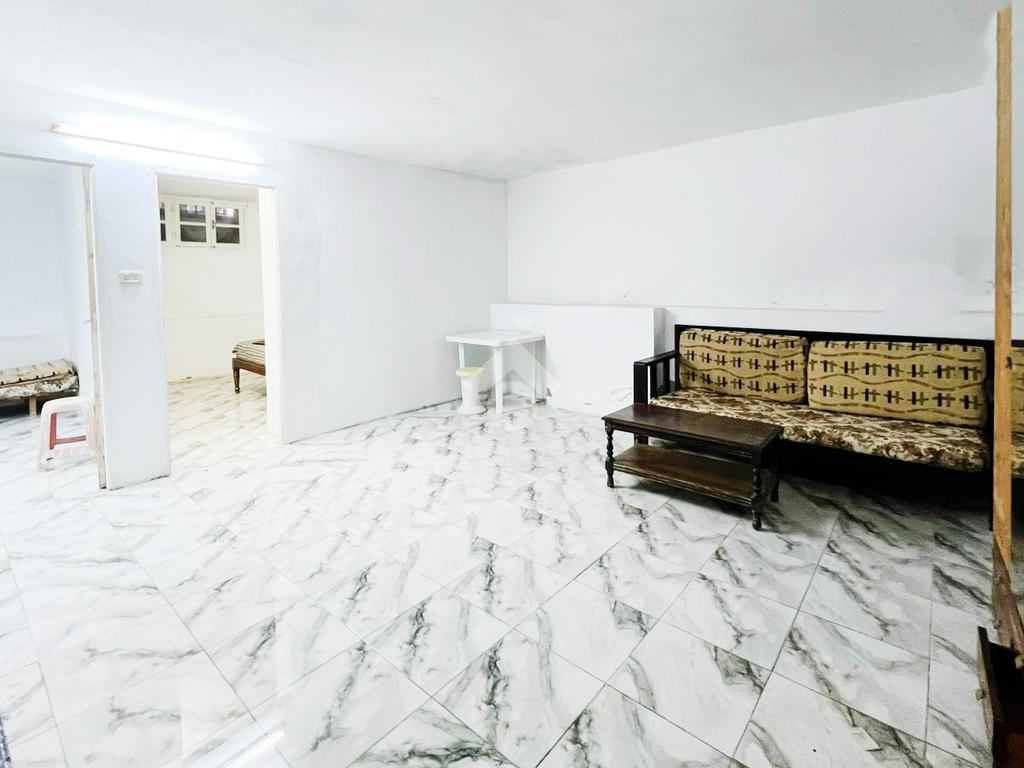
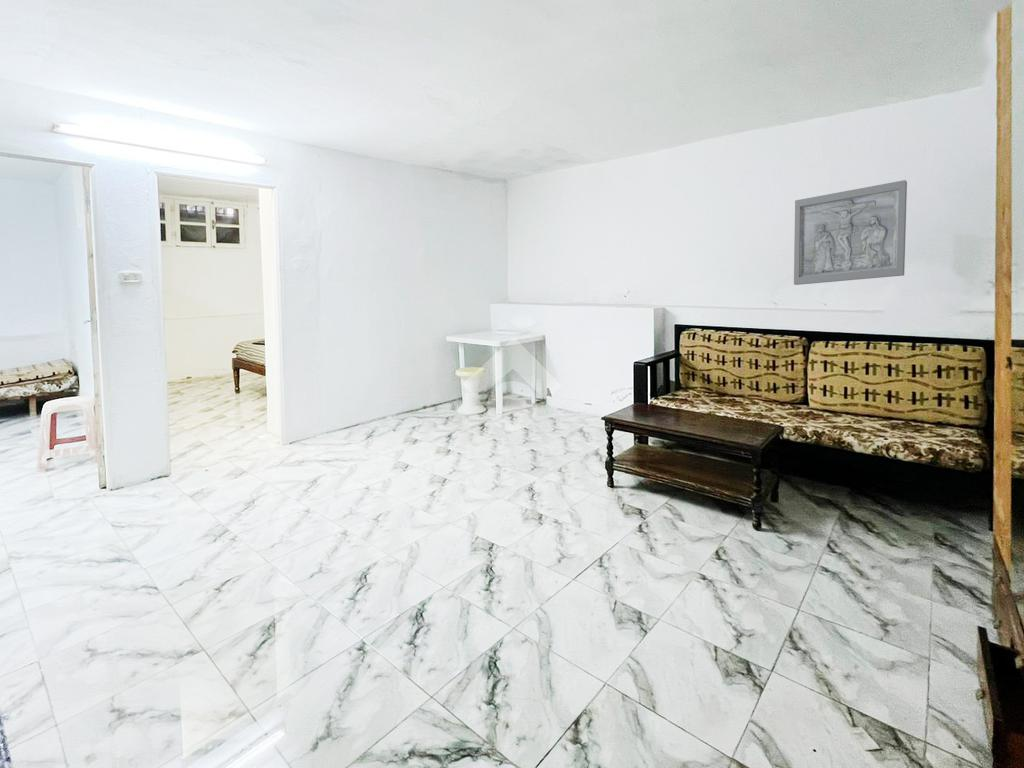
+ relief sculpture [793,179,908,286]
